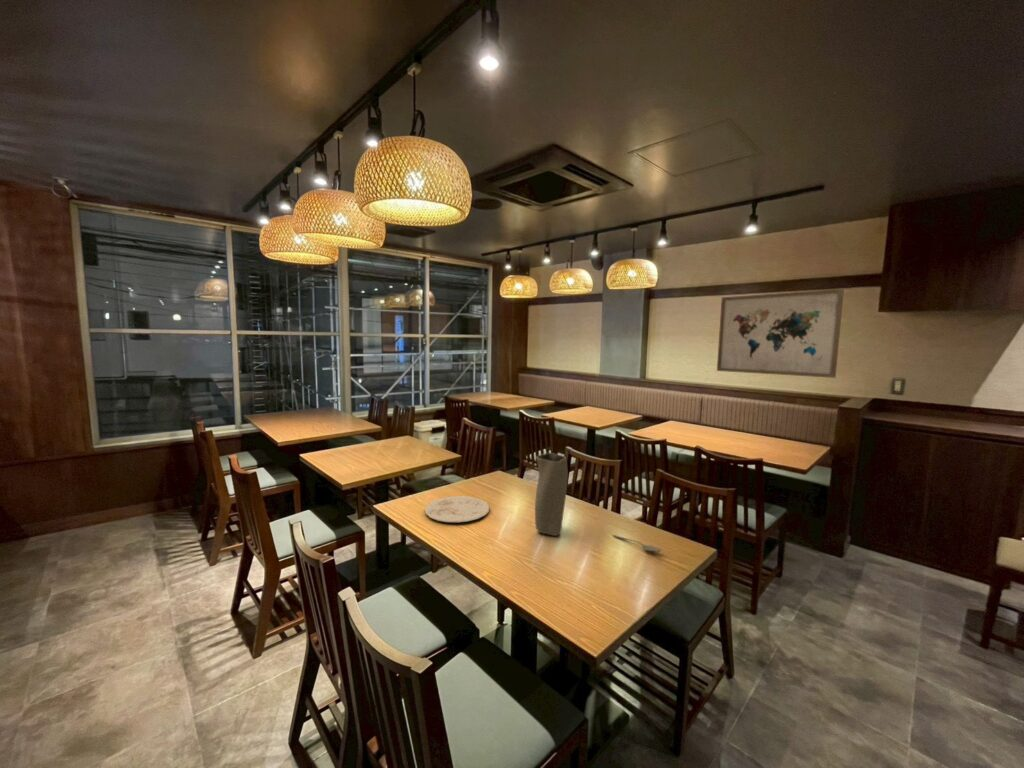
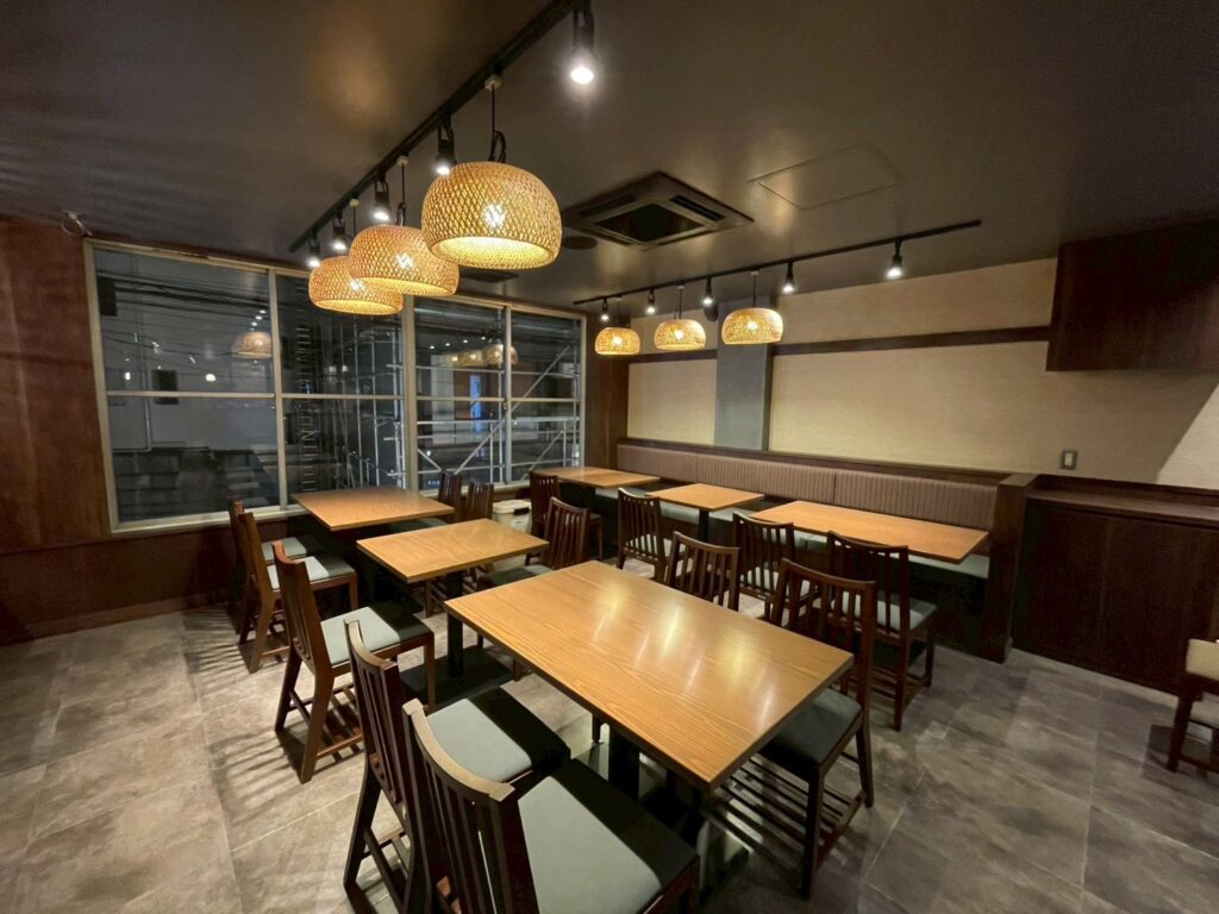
- plate [424,495,491,523]
- vase [534,452,569,537]
- wall art [716,288,845,379]
- spoon [611,534,662,553]
